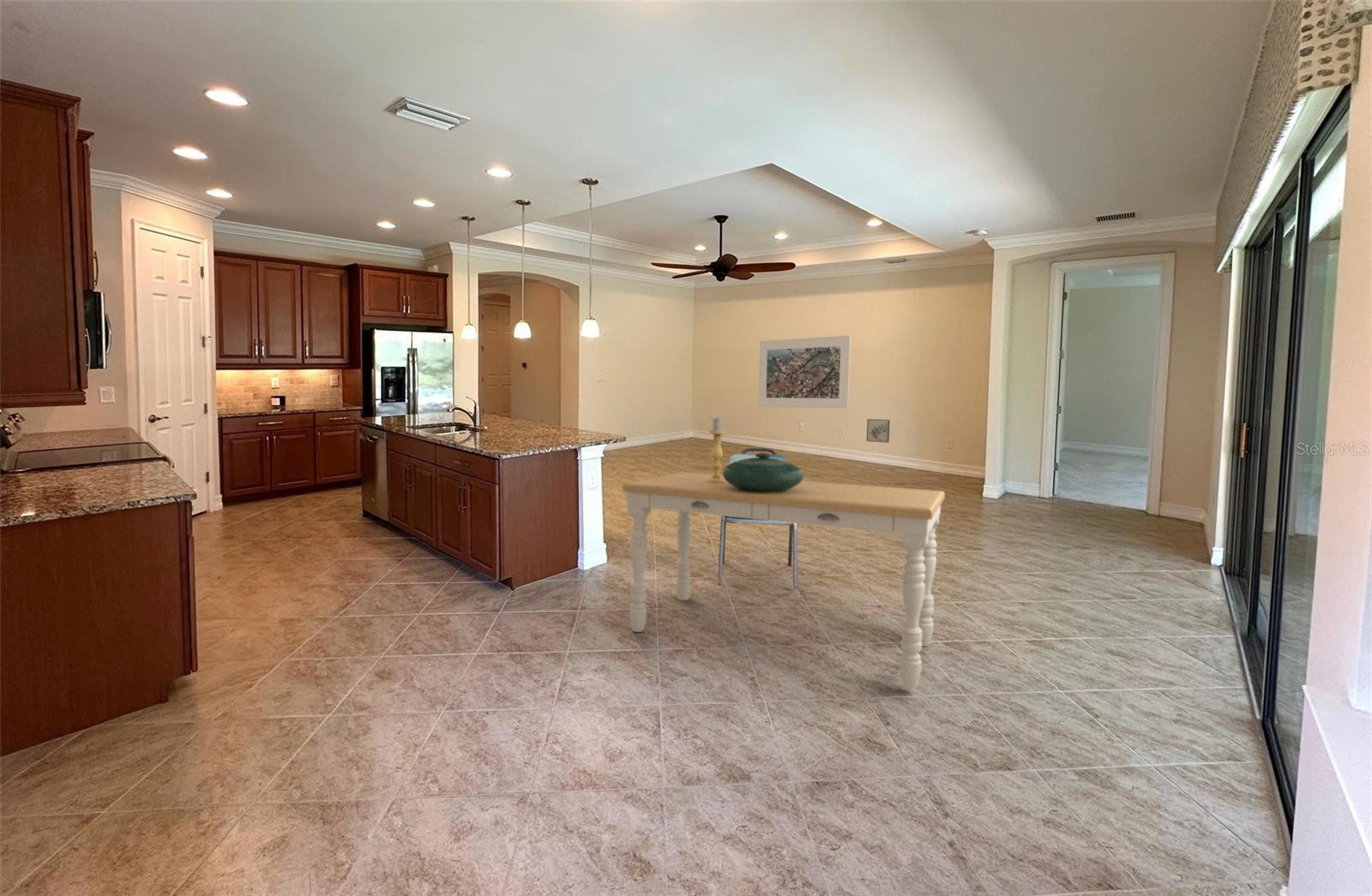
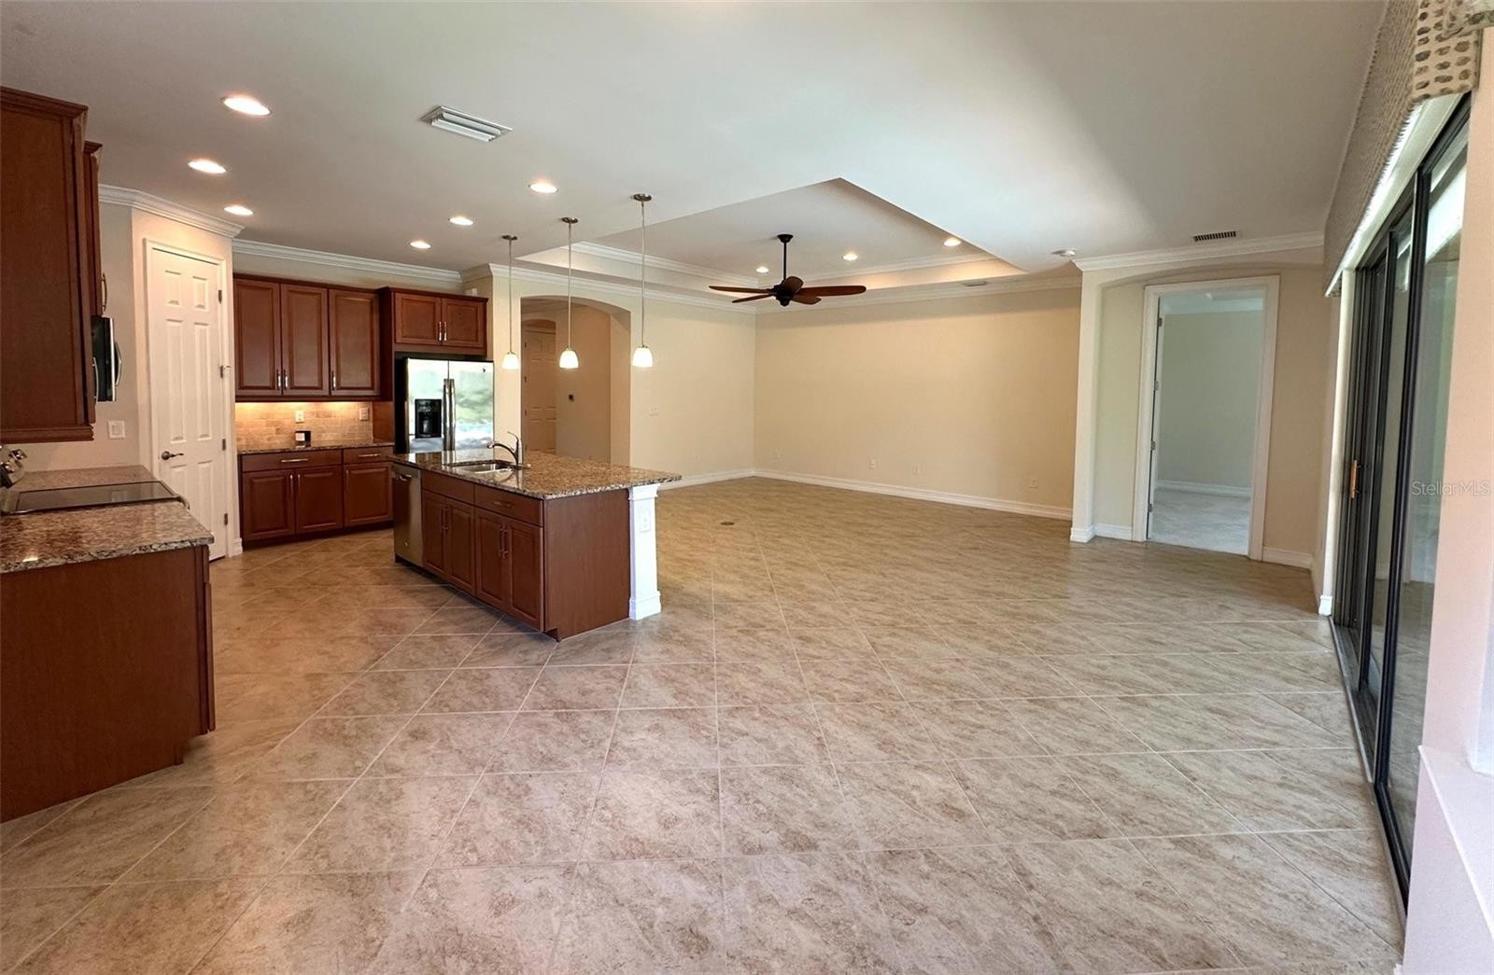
- candle holder [707,418,726,483]
- dining table [622,472,946,689]
- decorative bowl [722,452,804,493]
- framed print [757,334,851,409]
- dining chair [717,447,798,590]
- wall art [866,418,891,443]
